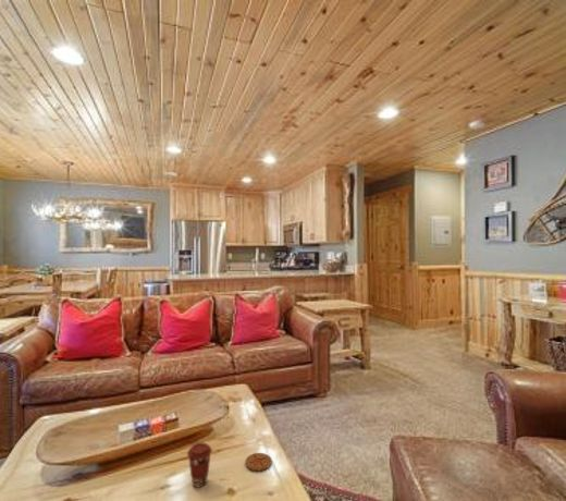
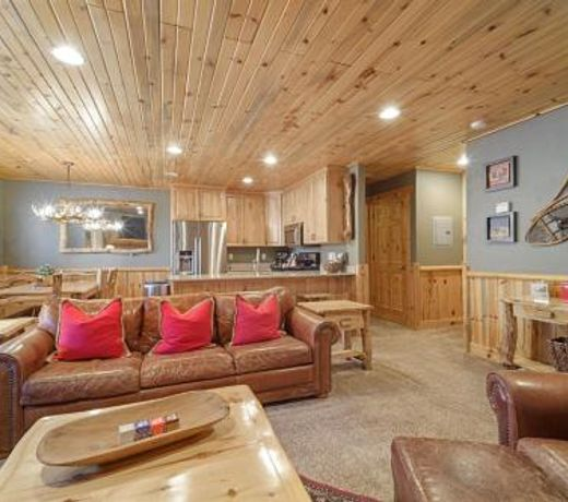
- coffee cup [186,441,213,488]
- coaster [244,452,272,472]
